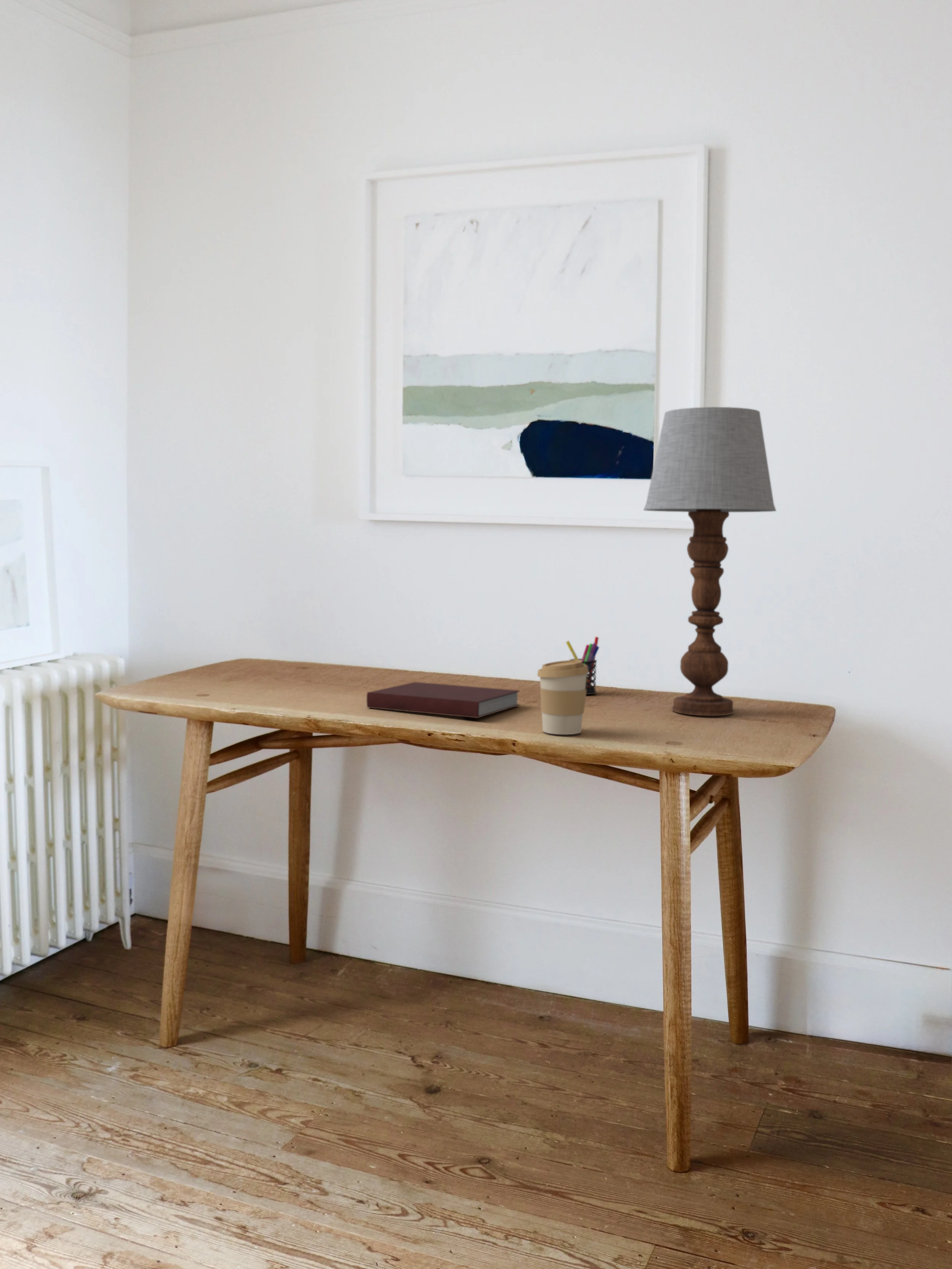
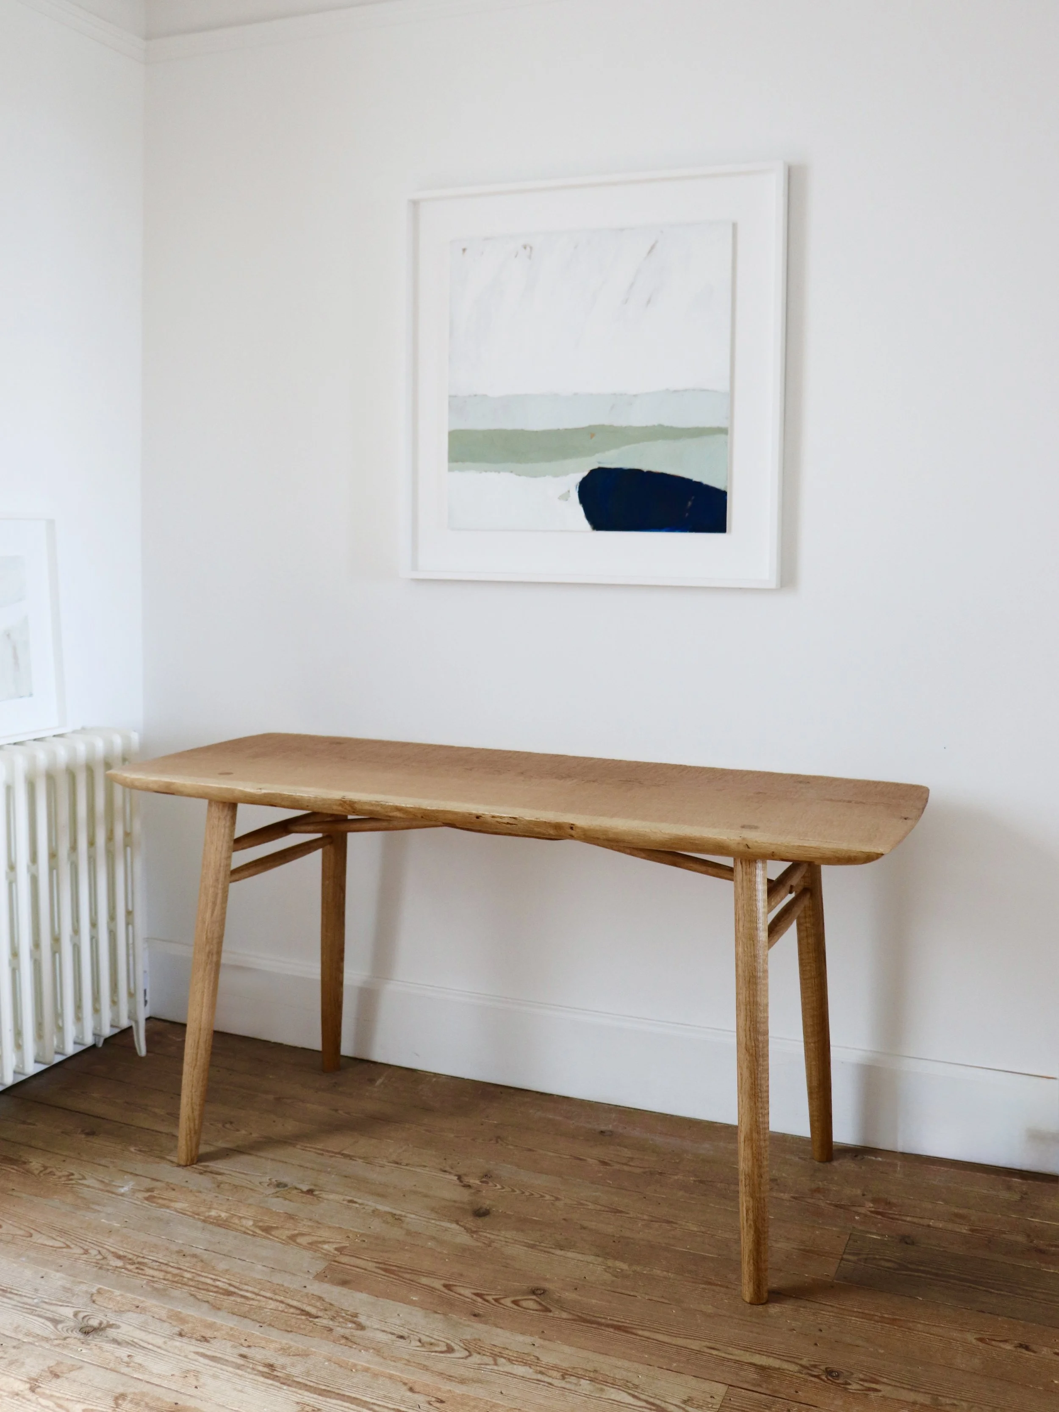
- pen holder [565,636,600,695]
- table lamp [643,407,777,716]
- coffee cup [537,660,589,735]
- notebook [366,682,521,718]
